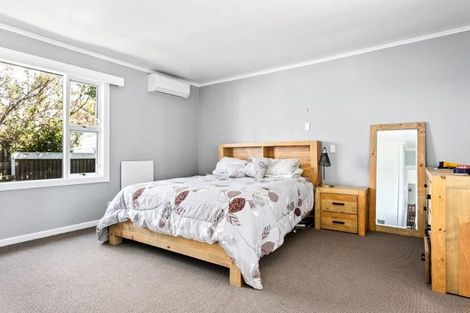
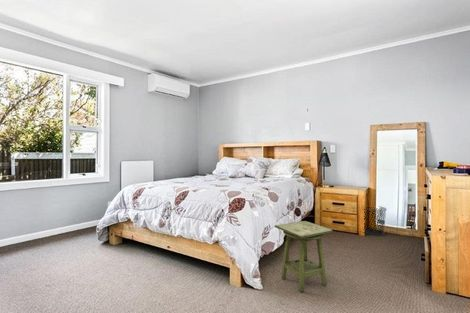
+ side table [274,220,334,293]
+ waste bin [364,206,388,236]
